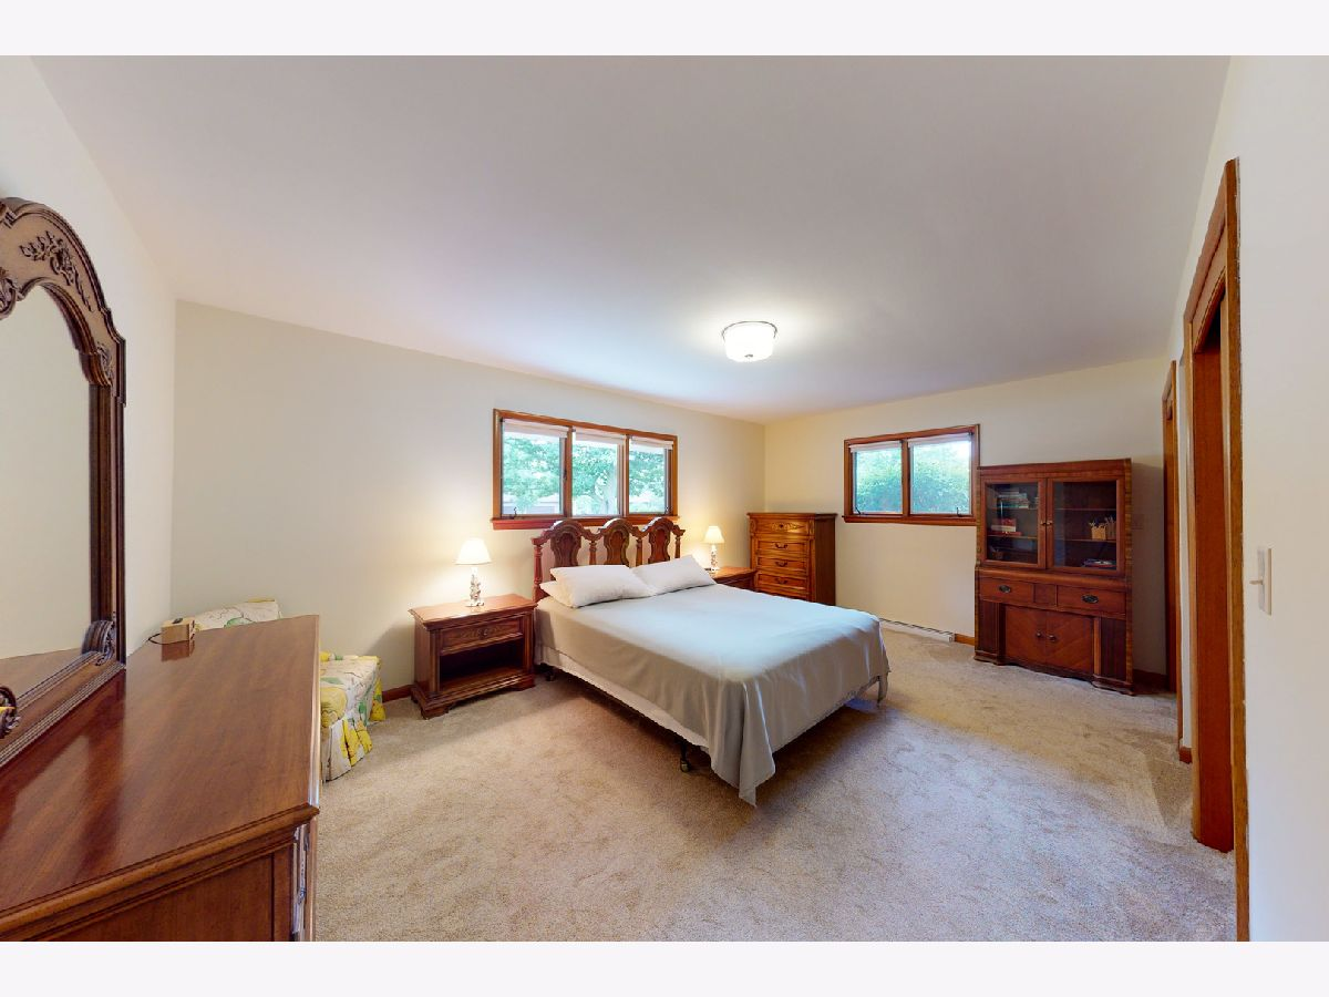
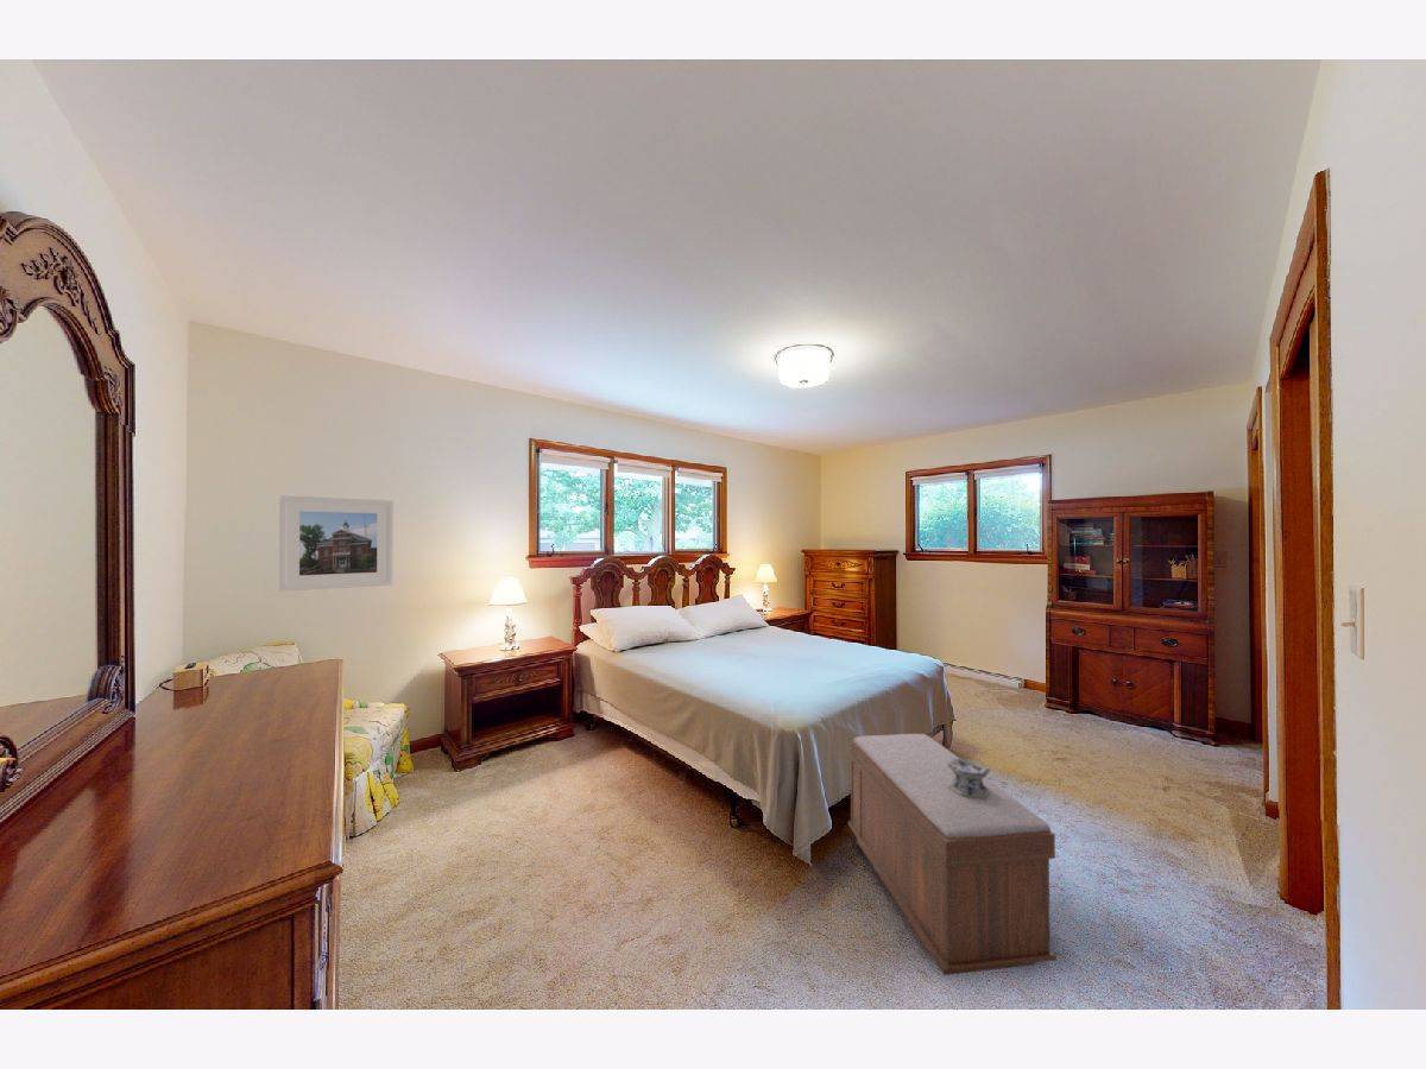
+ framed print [278,494,395,593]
+ bench [847,733,1056,976]
+ decorative box [947,758,991,798]
